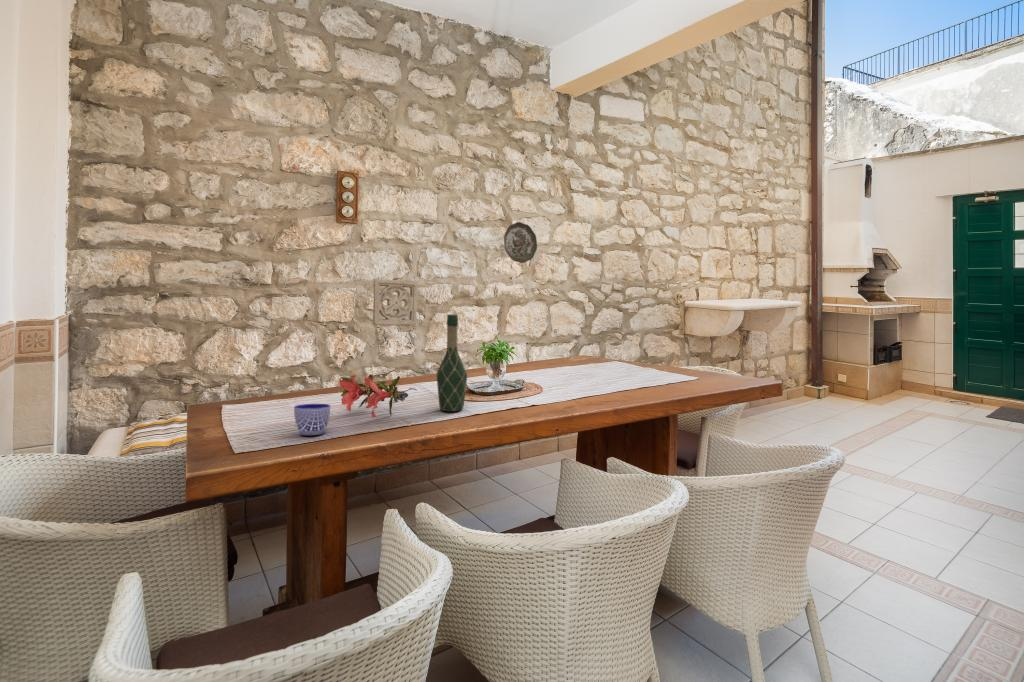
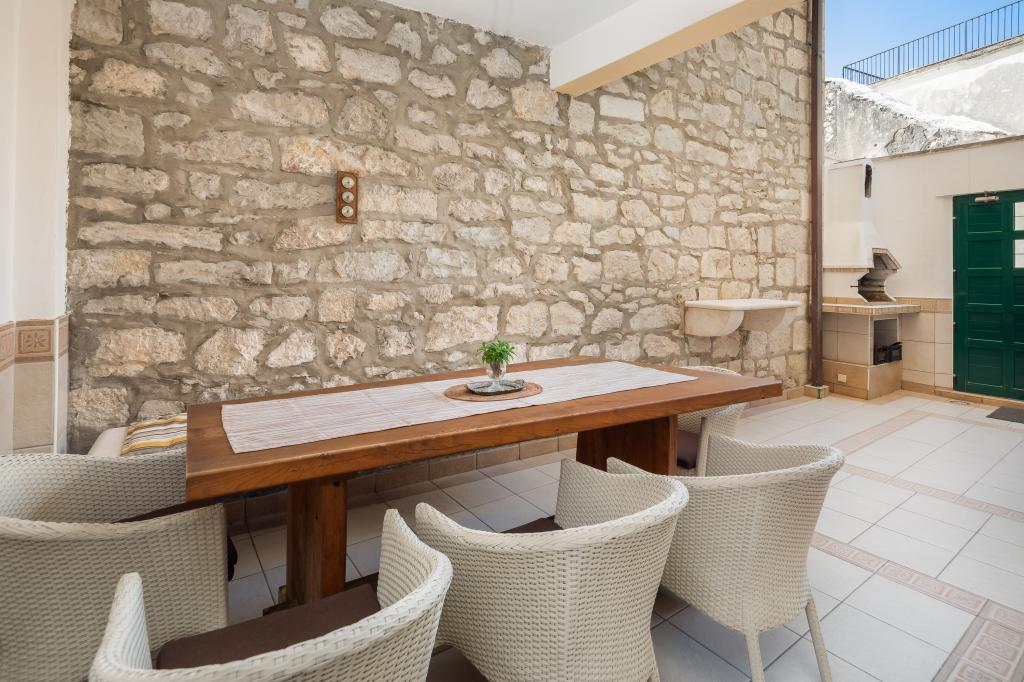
- flower [338,373,418,419]
- wine bottle [436,313,468,412]
- cup [293,403,331,436]
- decorative plate [503,221,538,264]
- wall ornament [372,278,418,327]
